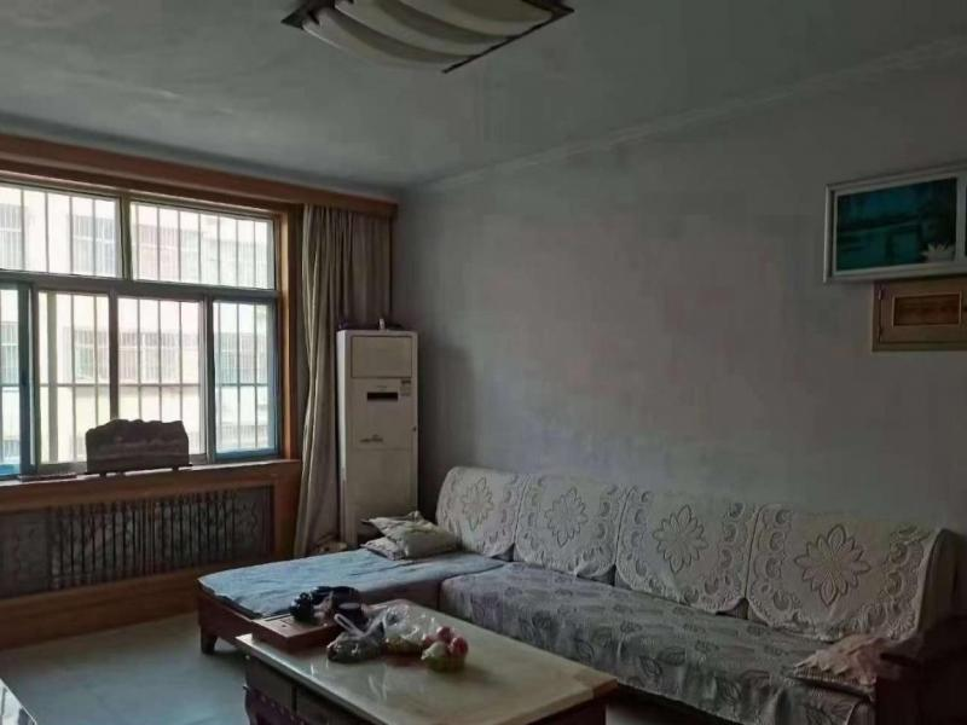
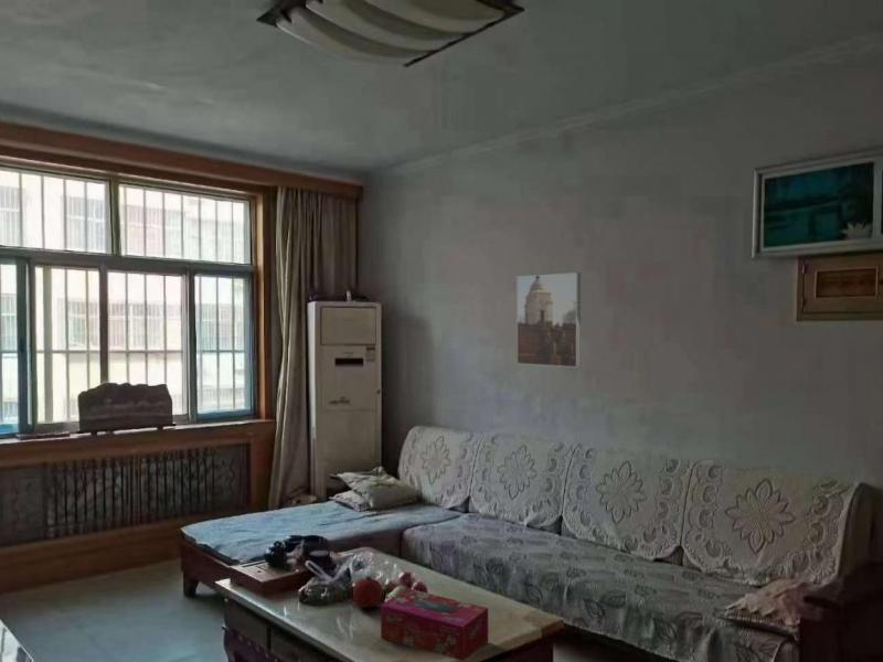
+ fruit [352,575,383,609]
+ tissue box [380,588,489,662]
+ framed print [515,271,582,369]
